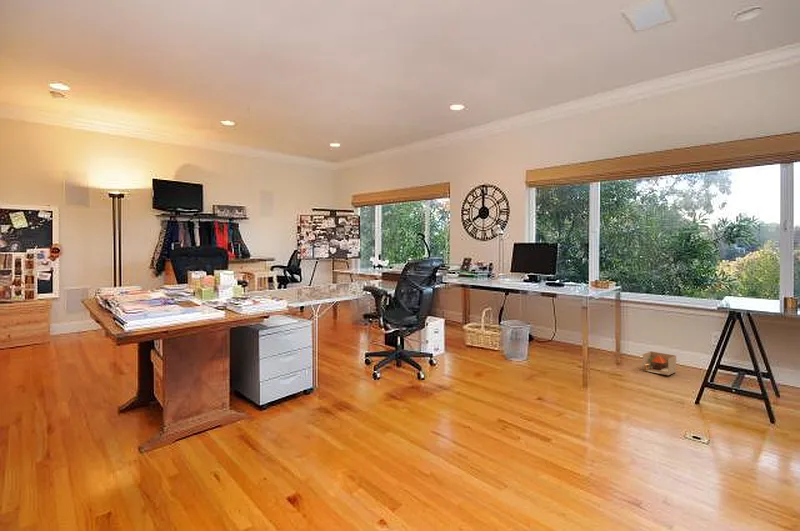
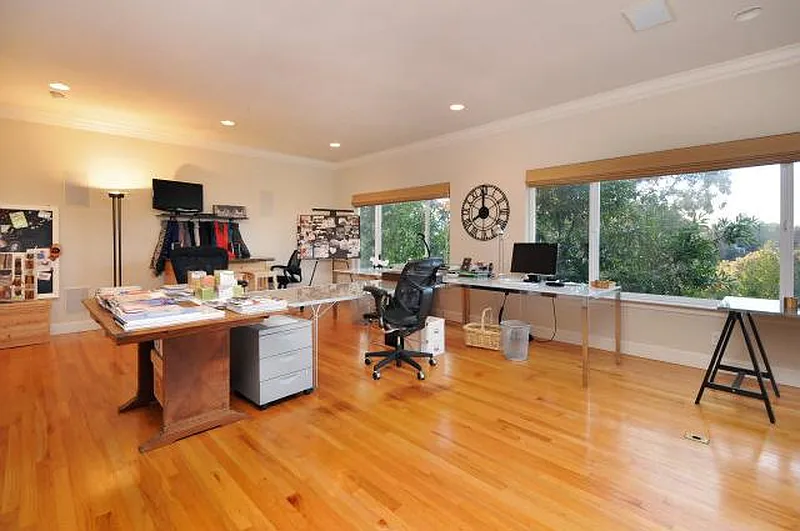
- cardboard box [642,351,677,376]
